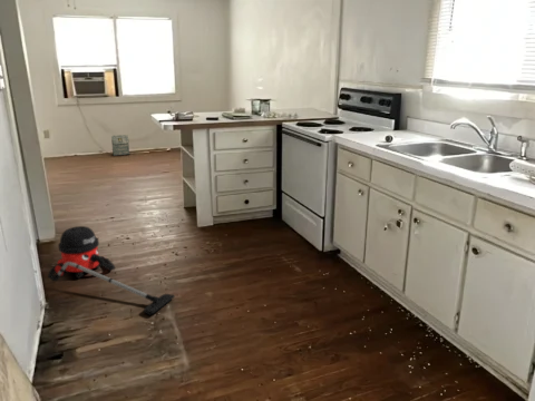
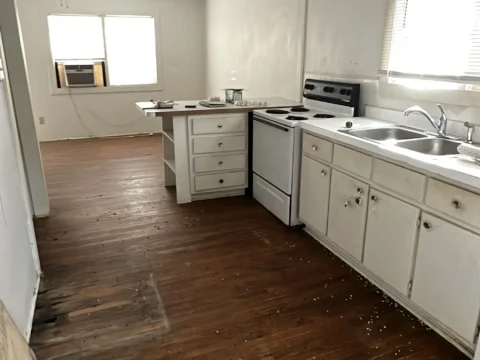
- bag [110,134,130,157]
- vacuum cleaner [47,225,176,315]
